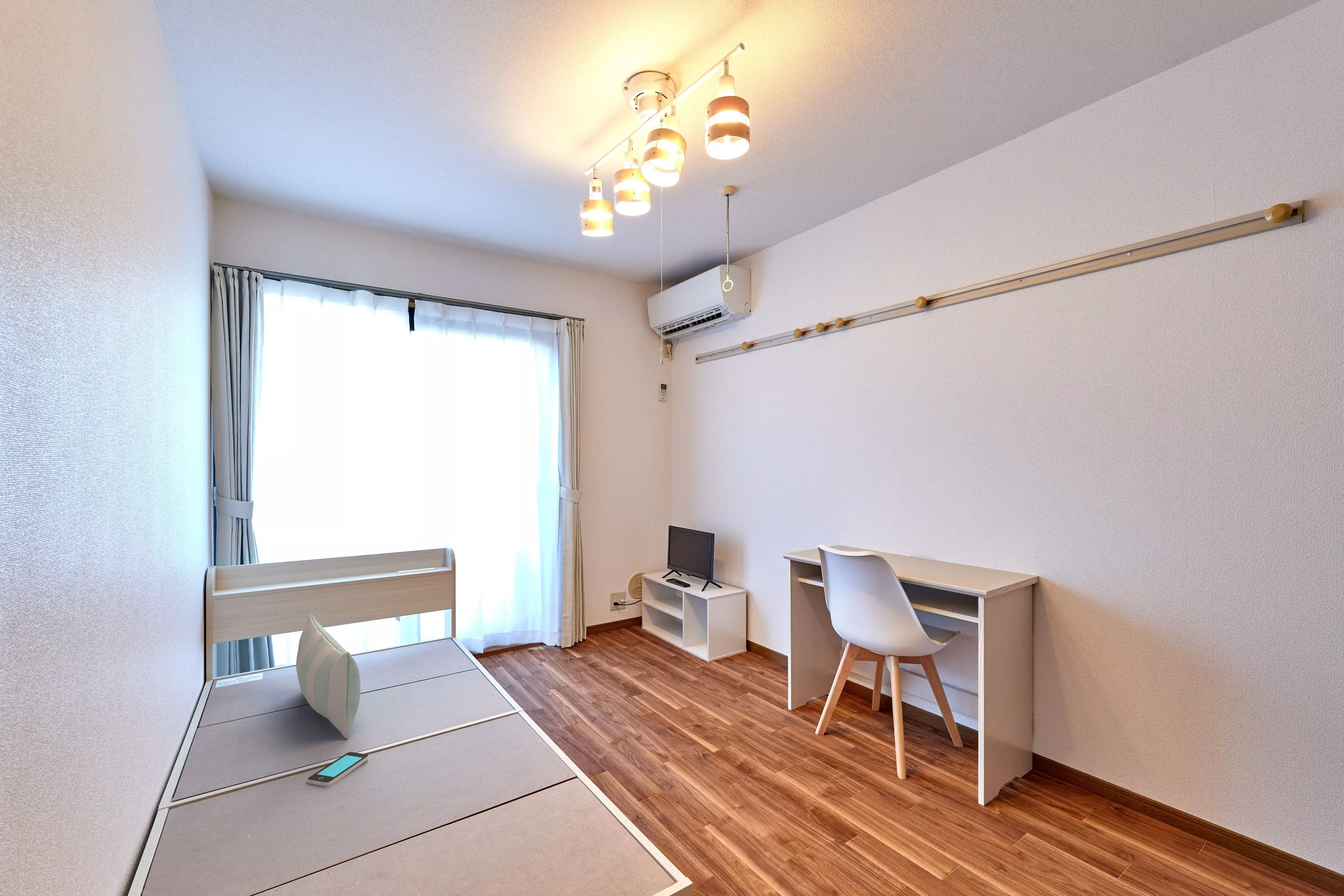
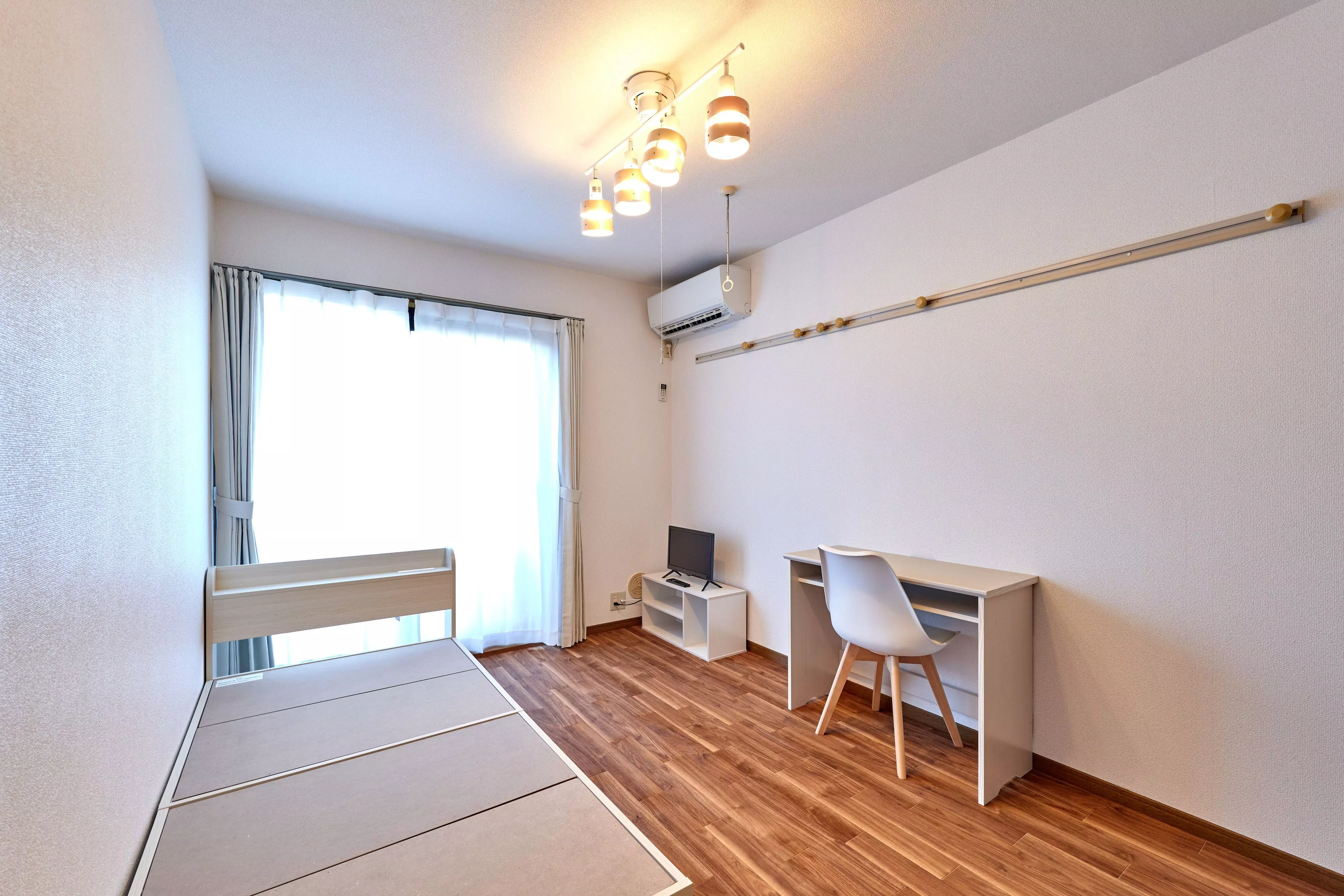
- pillow [296,613,361,739]
- smartphone [307,752,369,786]
